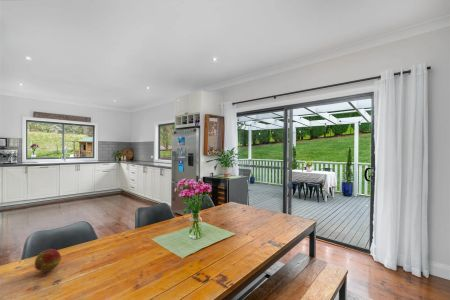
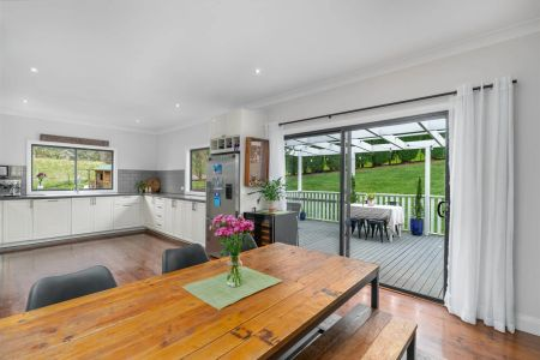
- fruit [33,248,62,273]
